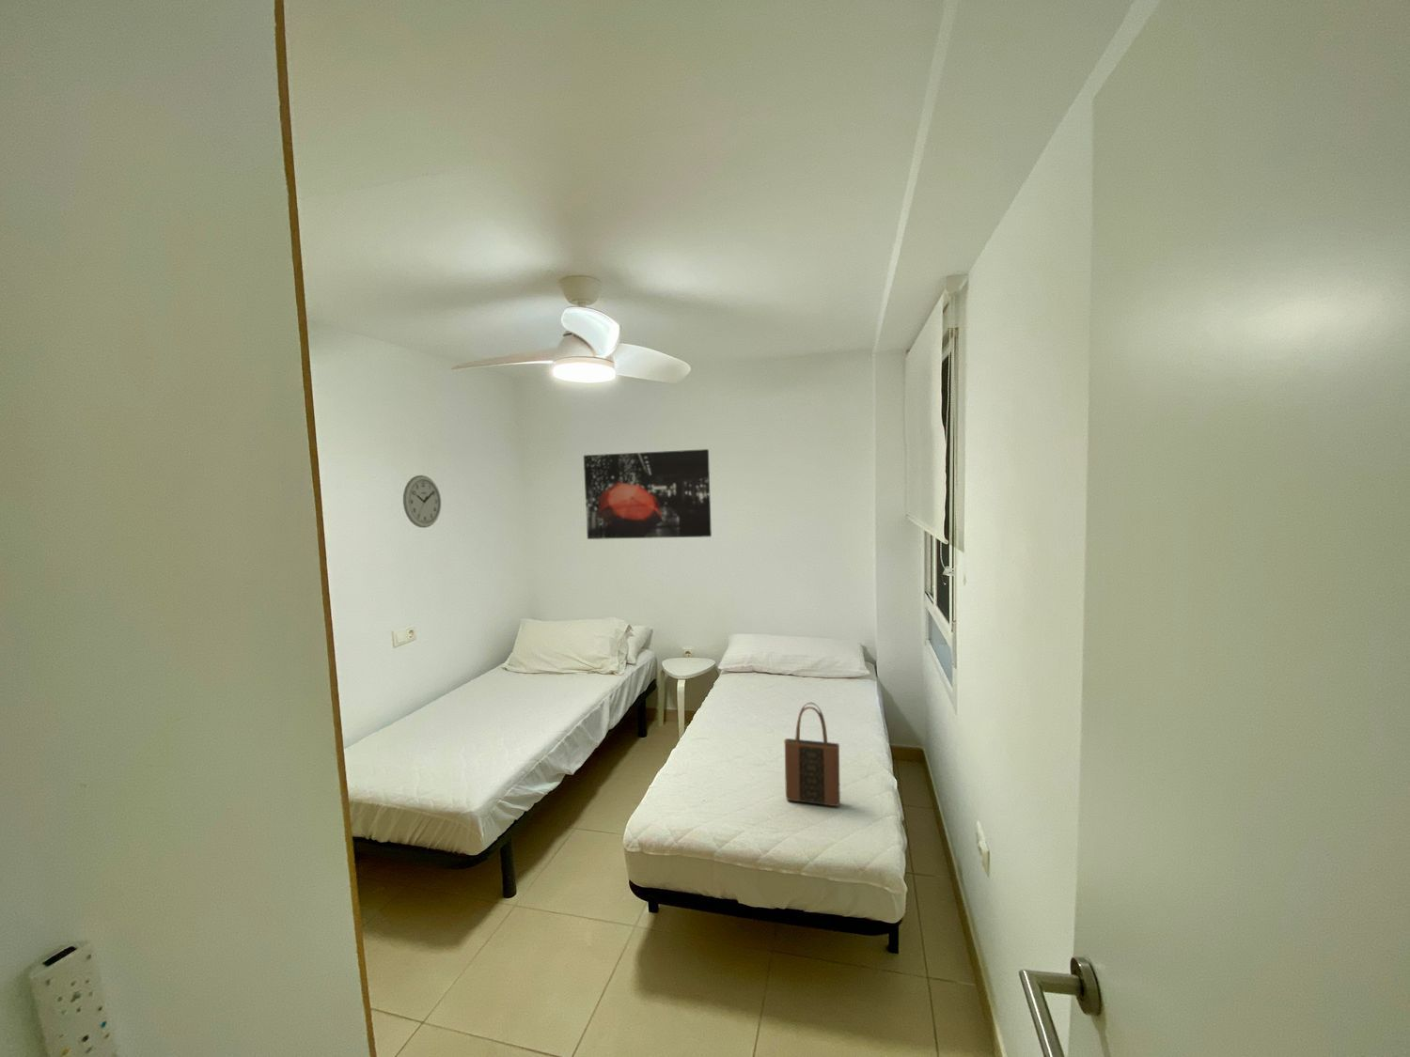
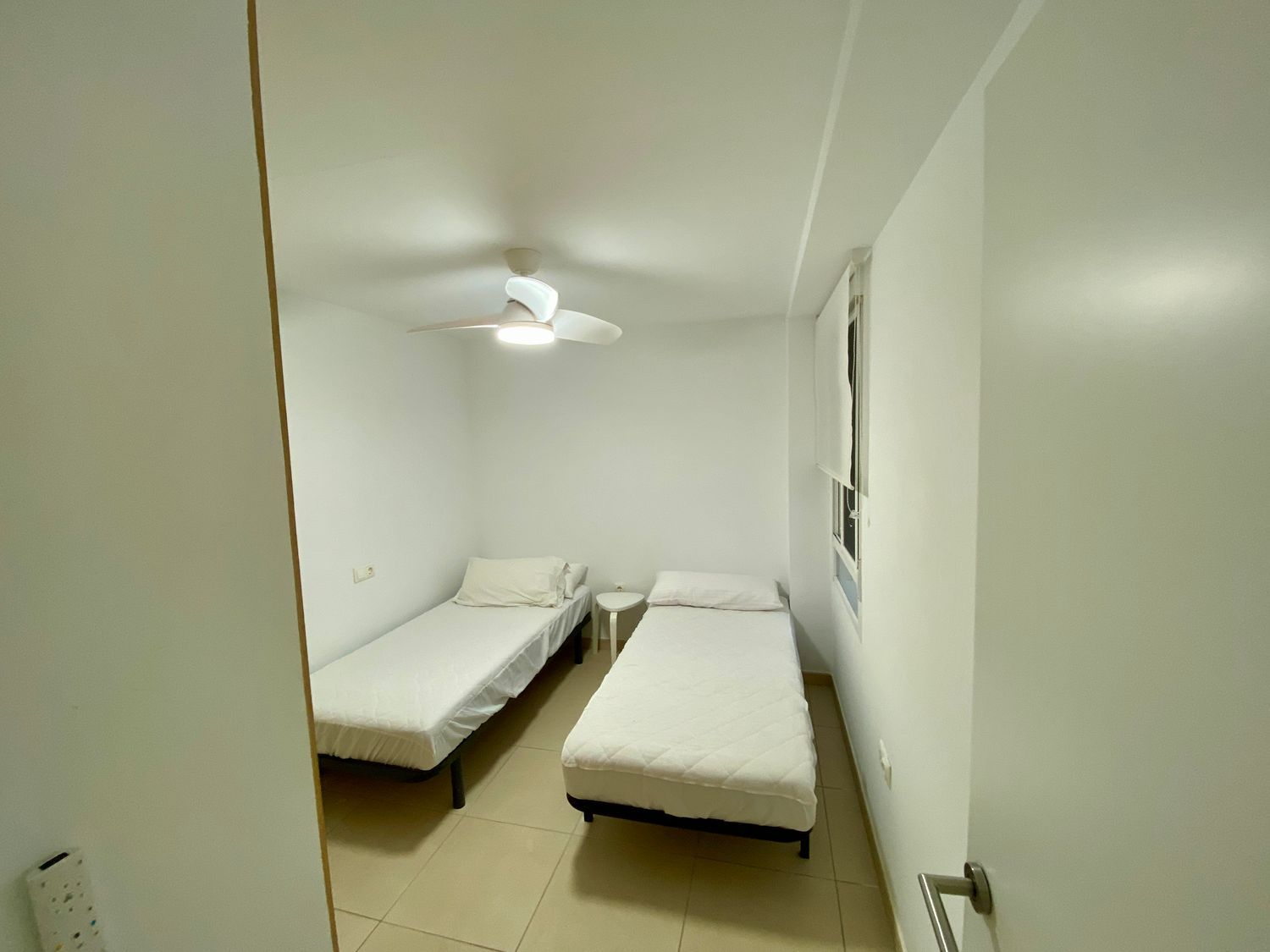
- wall art [583,449,713,541]
- tote bag [783,701,842,807]
- wall clock [402,474,442,528]
